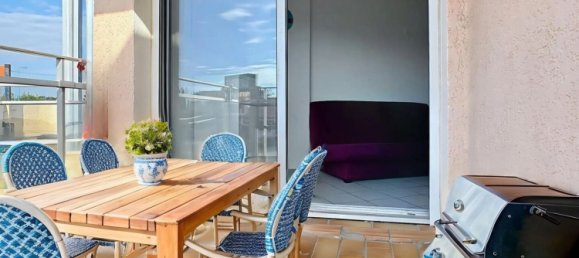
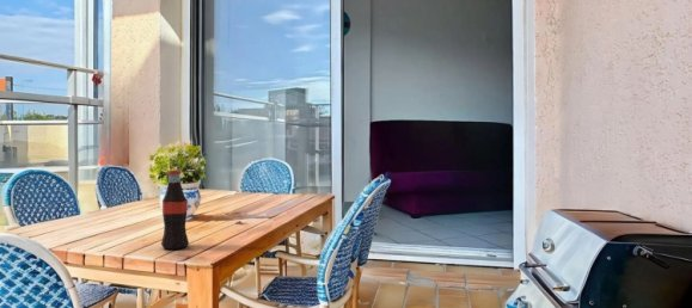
+ bottle [160,168,190,251]
